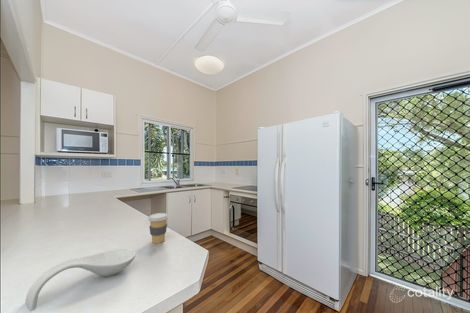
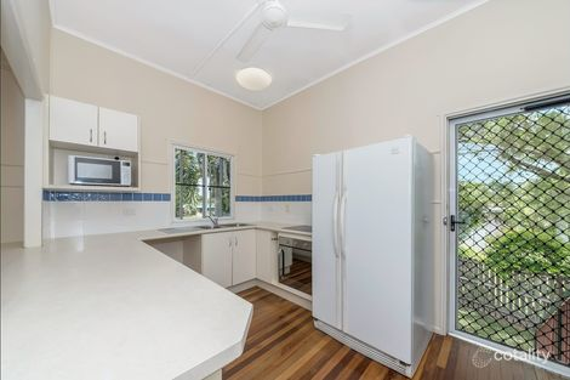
- spoon rest [24,248,137,312]
- coffee cup [147,212,169,244]
